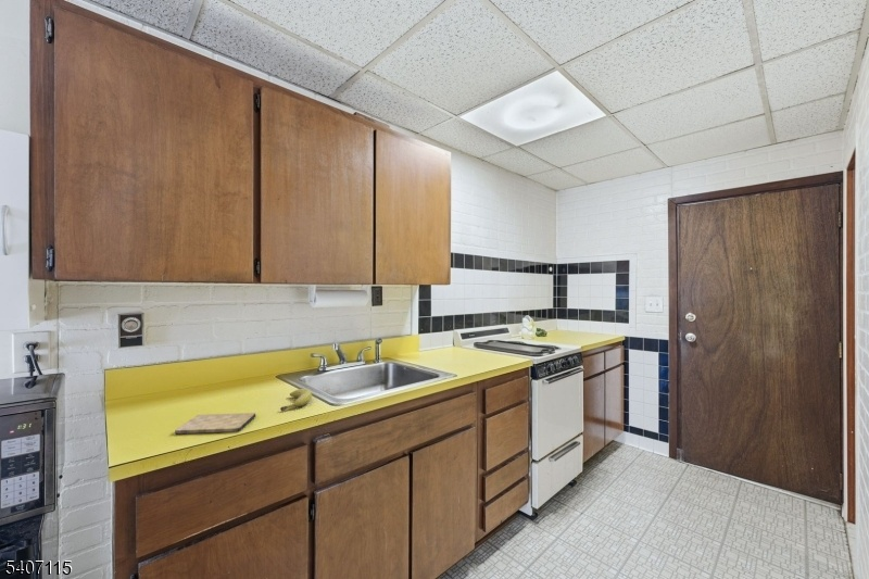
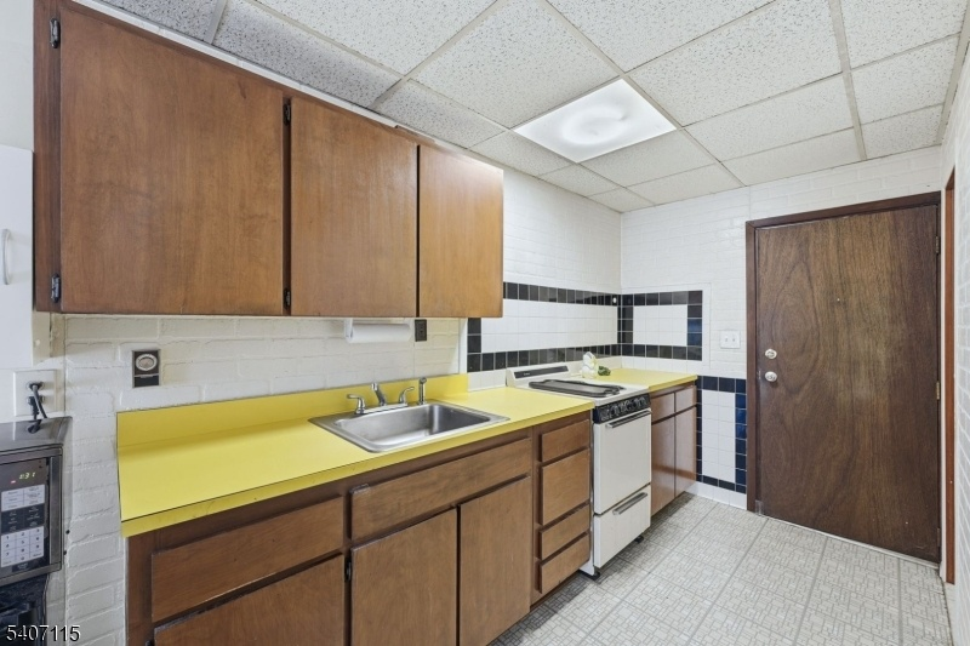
- fruit [279,388,313,412]
- cutting board [174,412,256,436]
